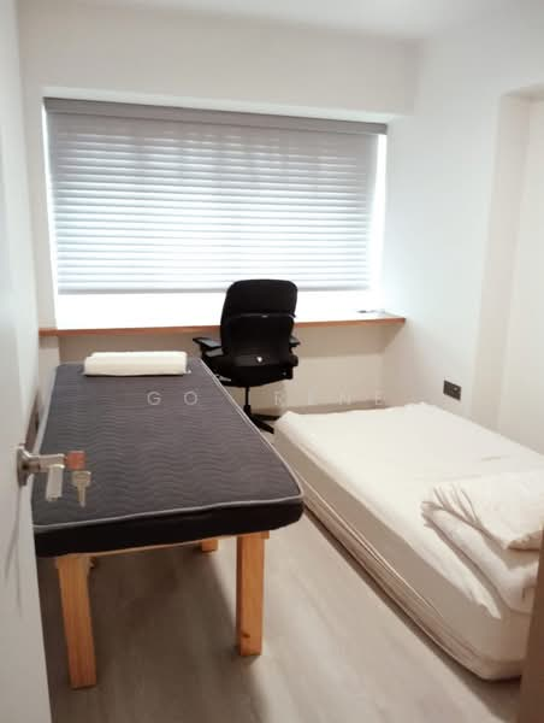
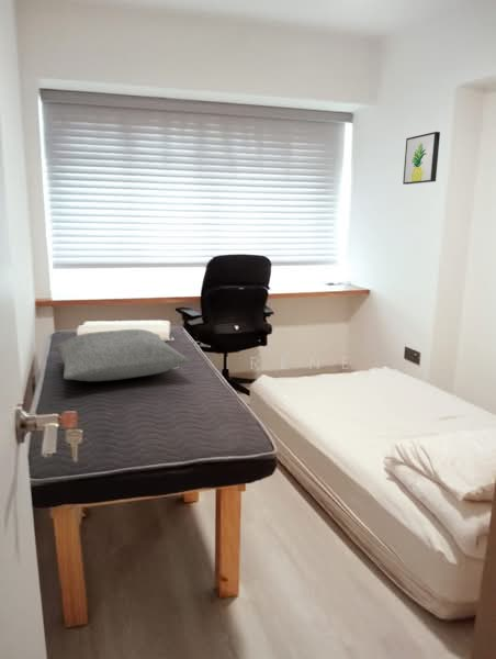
+ pillow [54,328,191,382]
+ wall art [402,131,441,186]
